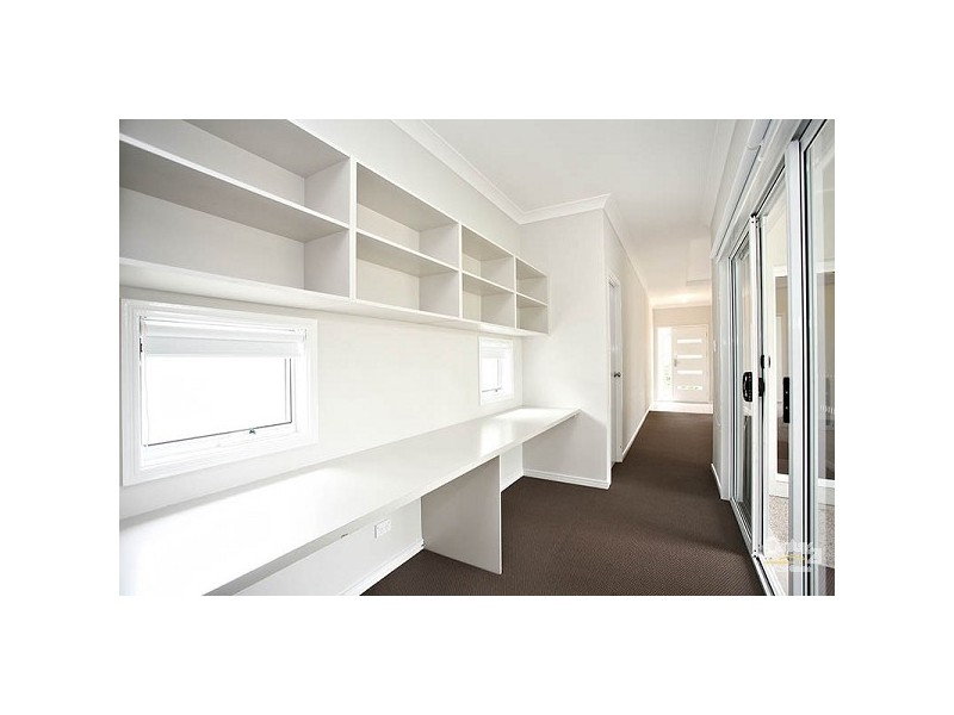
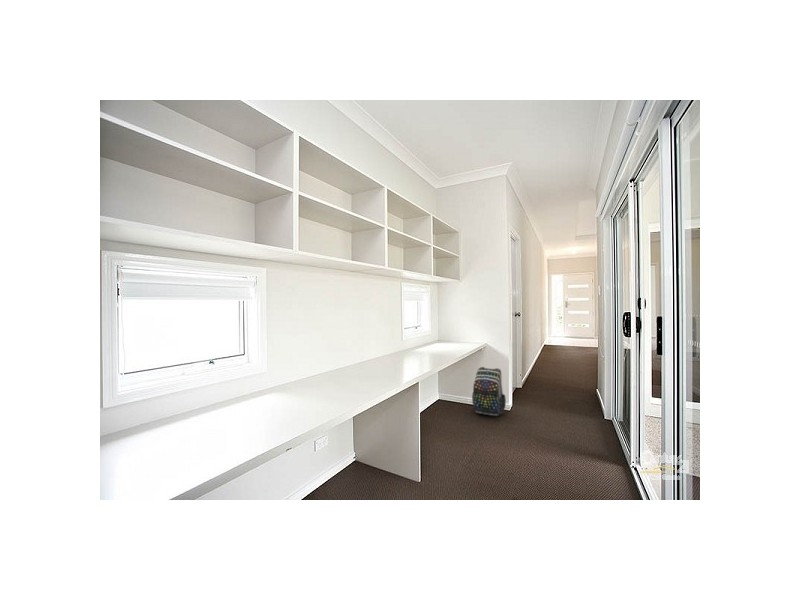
+ backpack [471,366,507,417]
